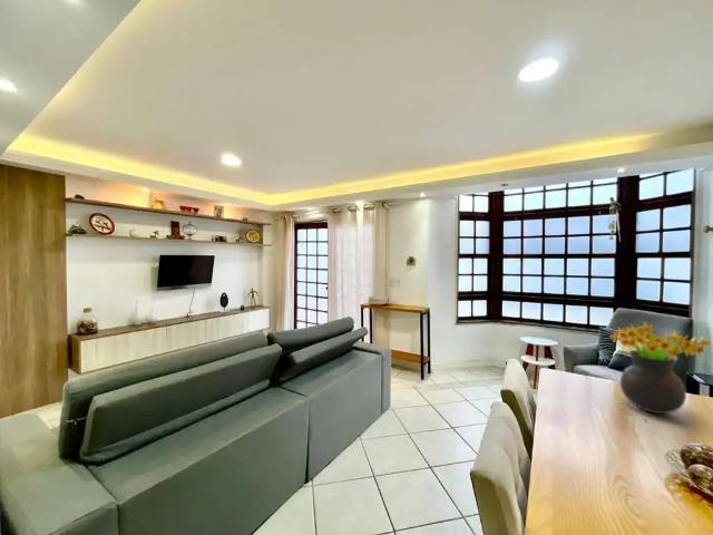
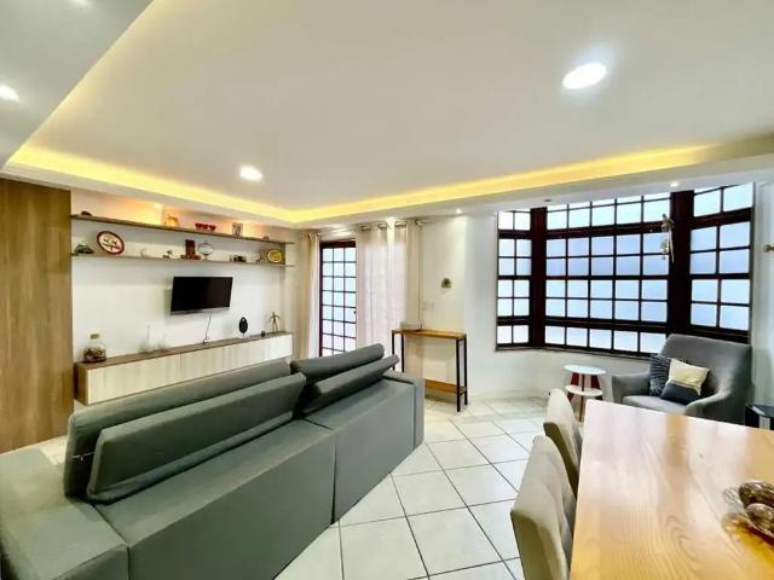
- flower arrangement [608,321,711,415]
